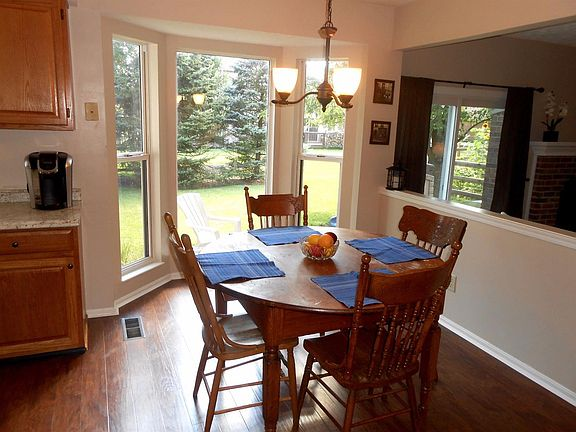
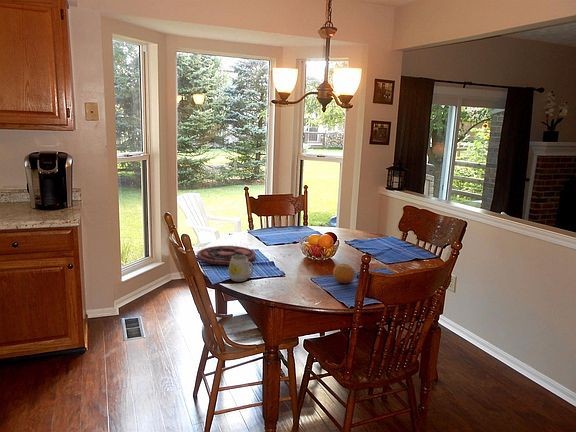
+ mug [227,255,254,282]
+ fruit [332,263,356,284]
+ plate [196,245,257,266]
